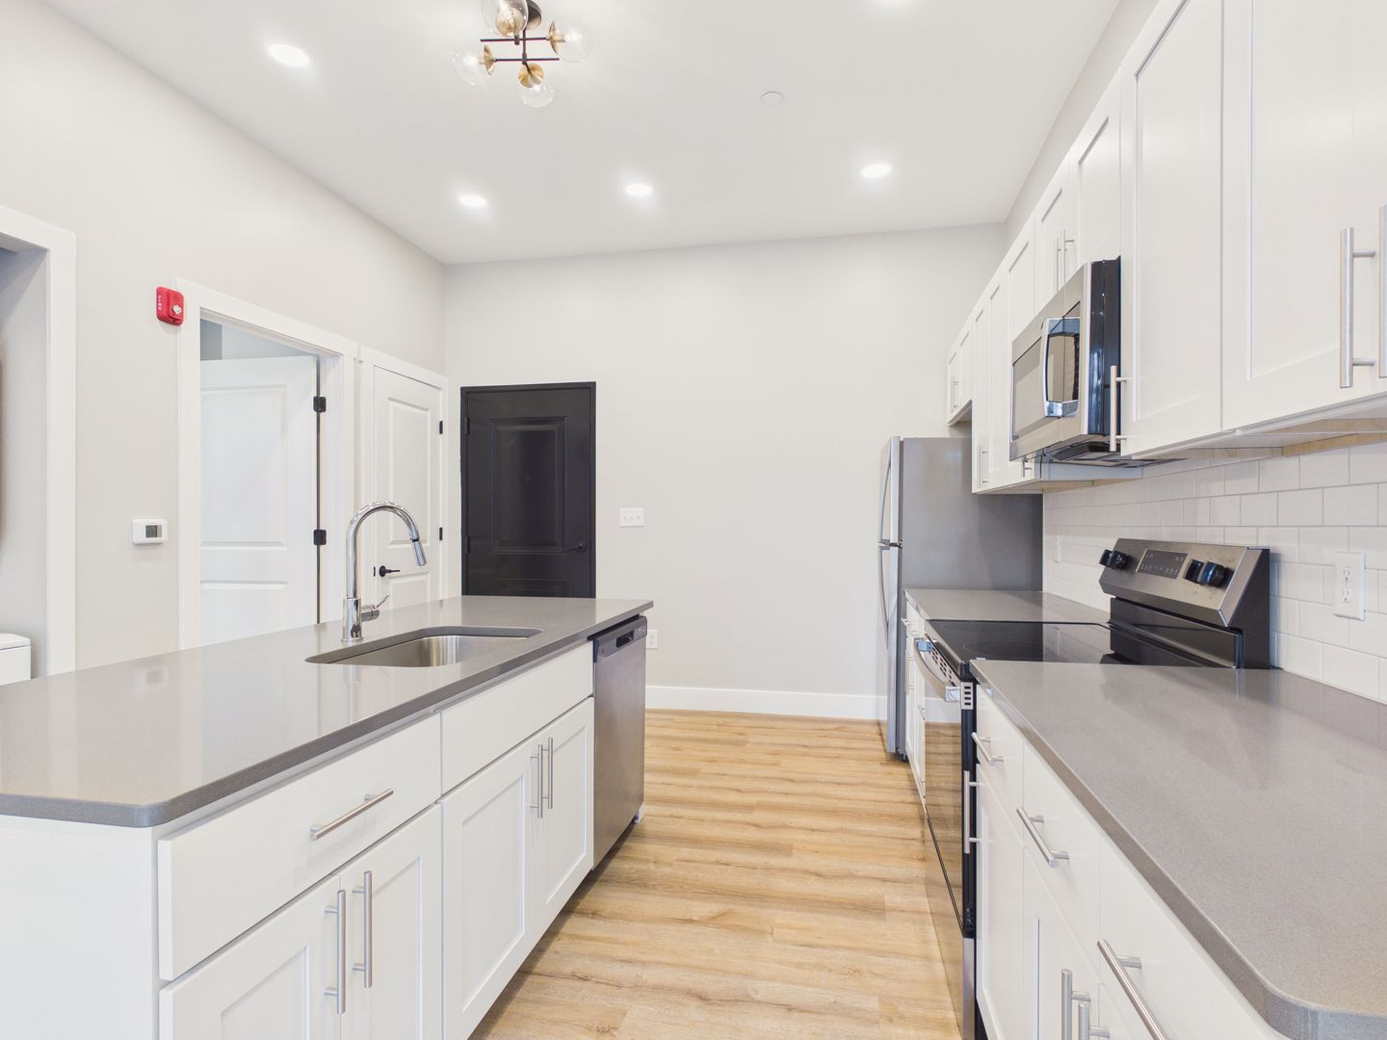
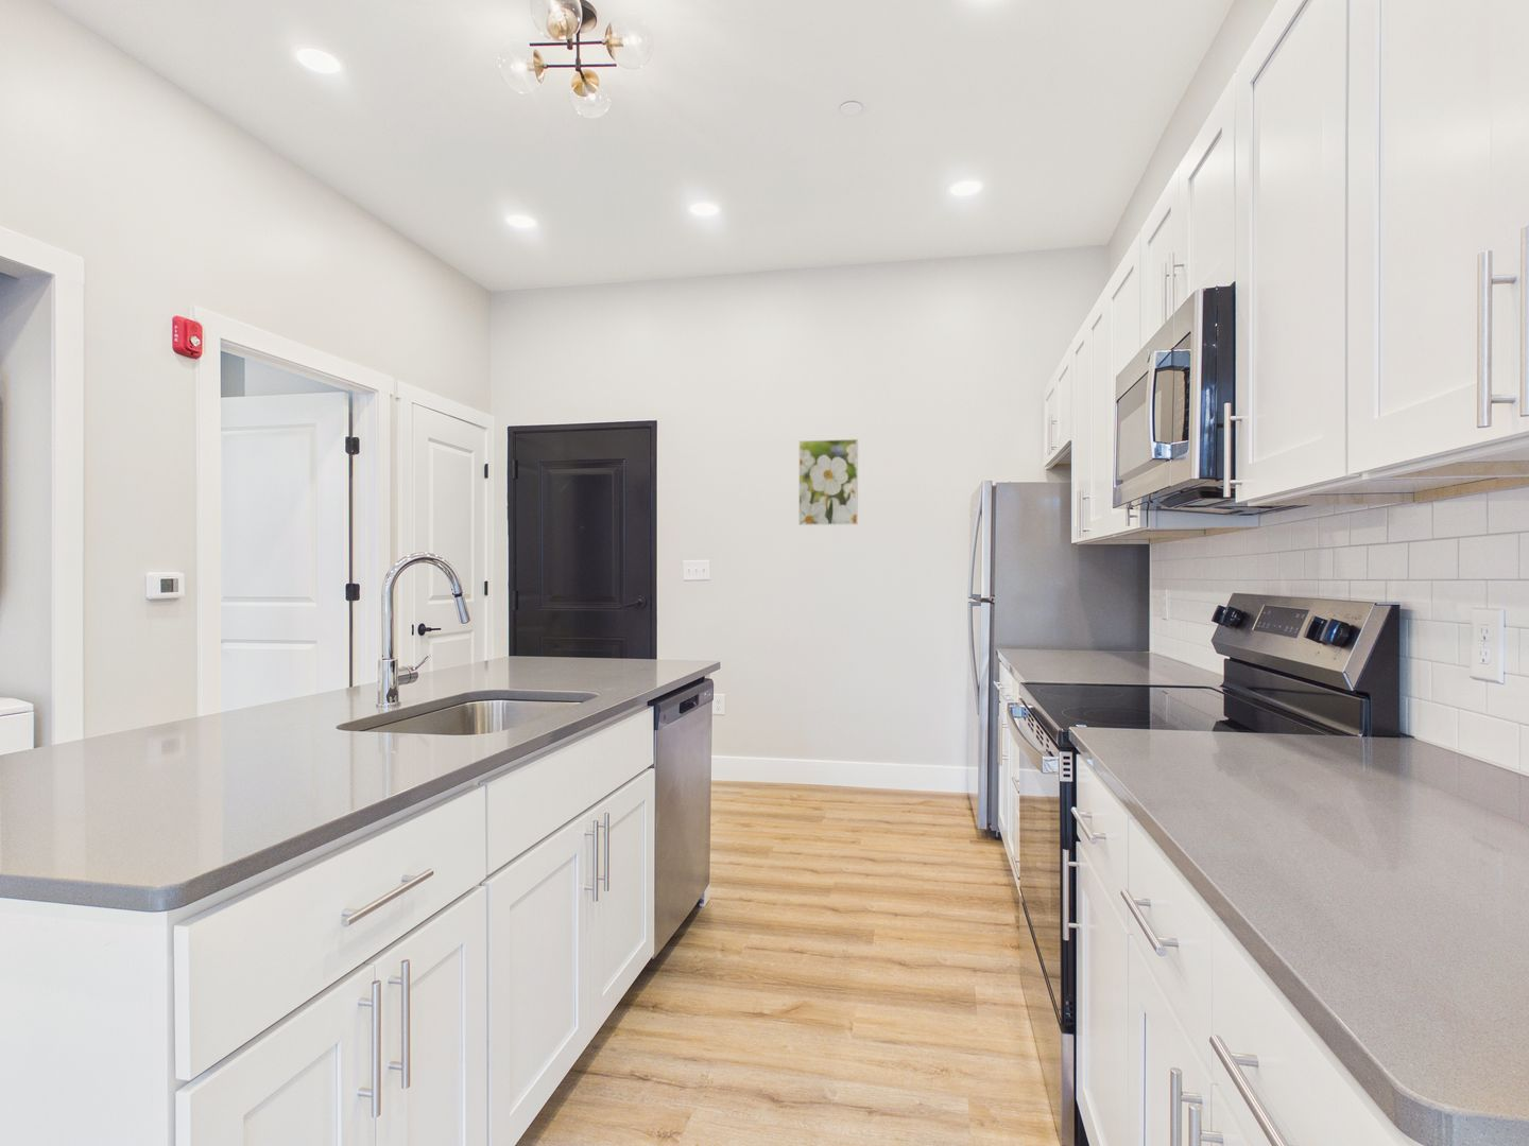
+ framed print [797,438,858,526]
